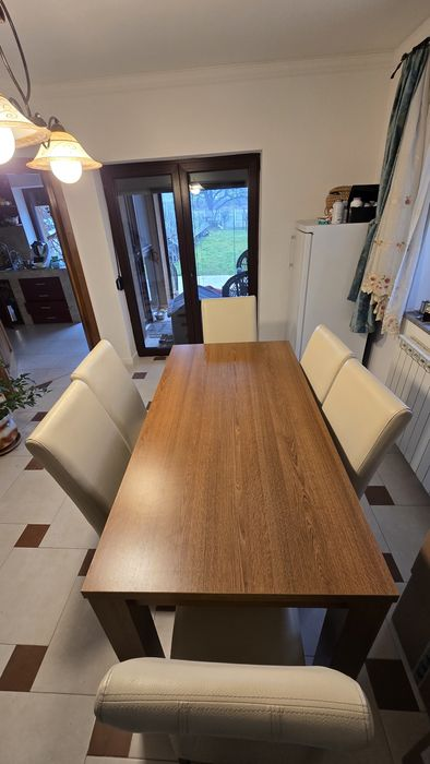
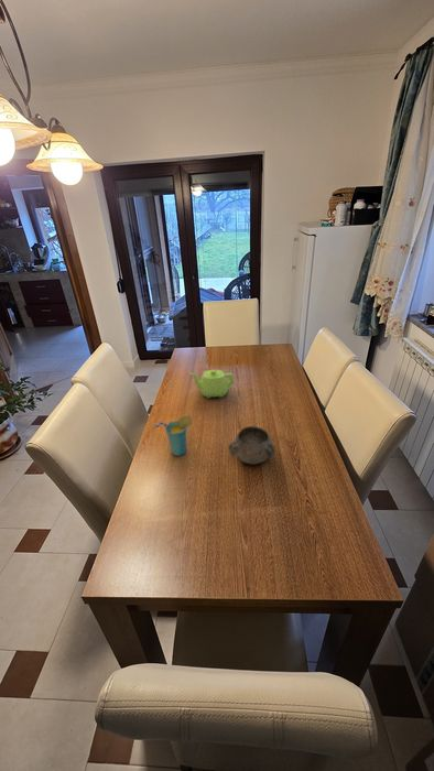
+ teapot [189,369,236,400]
+ decorative bowl [228,425,276,465]
+ cup [152,414,194,457]
